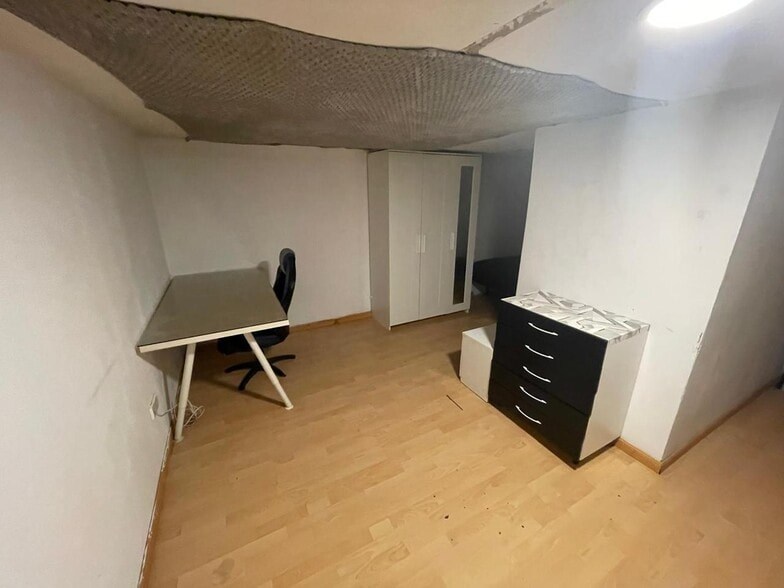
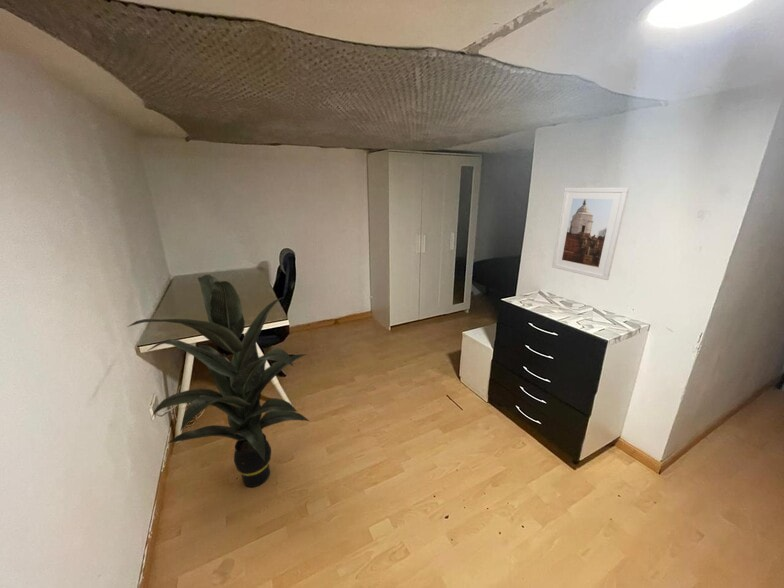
+ indoor plant [127,274,310,488]
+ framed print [551,187,630,281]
